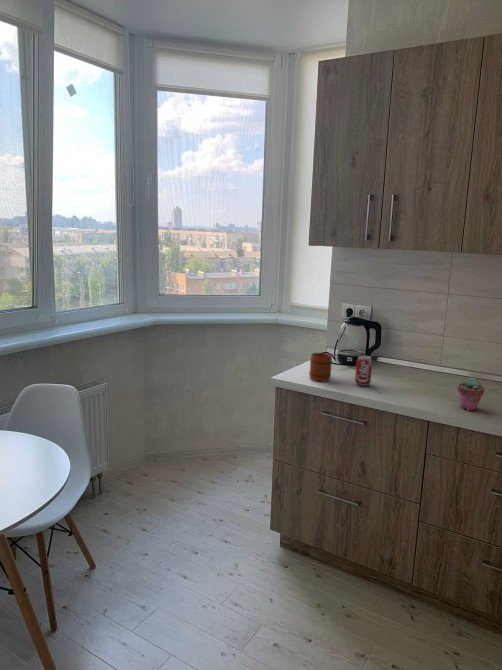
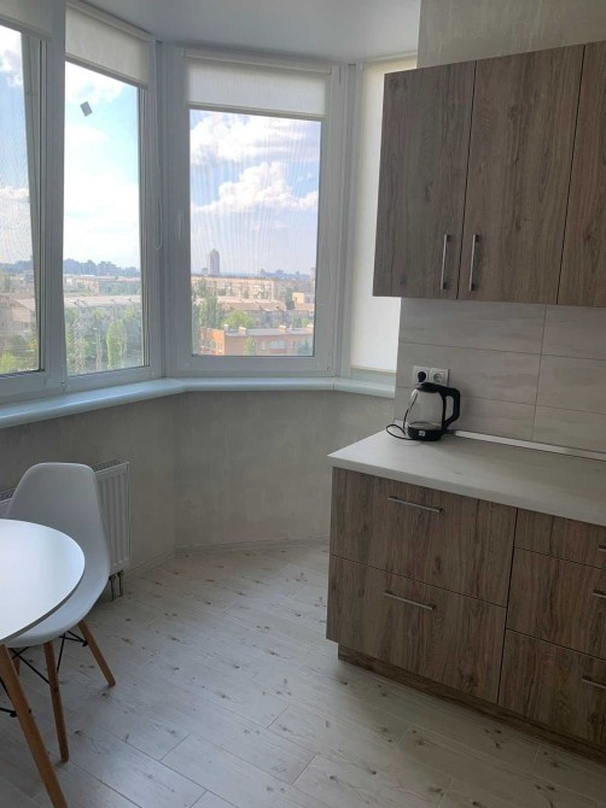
- potted succulent [457,377,485,411]
- beverage can [354,354,373,387]
- mug [308,352,333,382]
